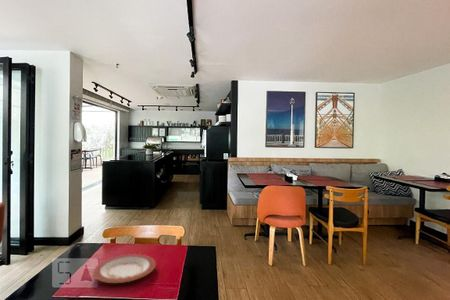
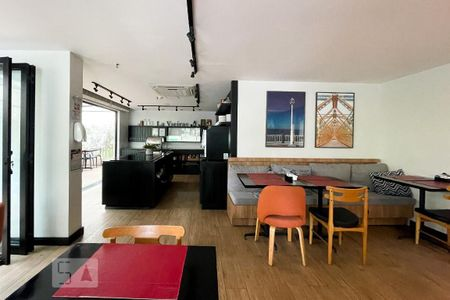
- plate [92,253,157,284]
